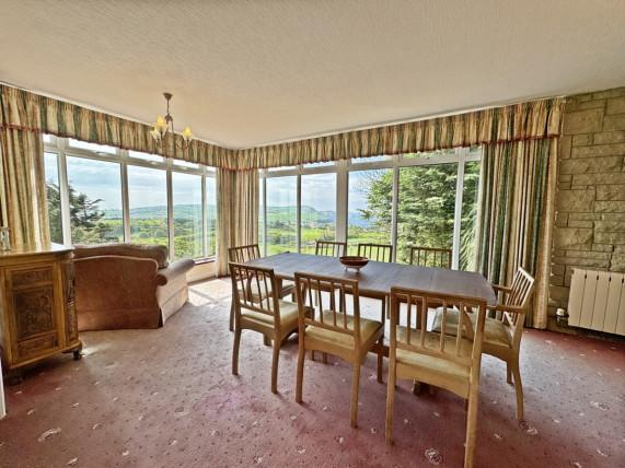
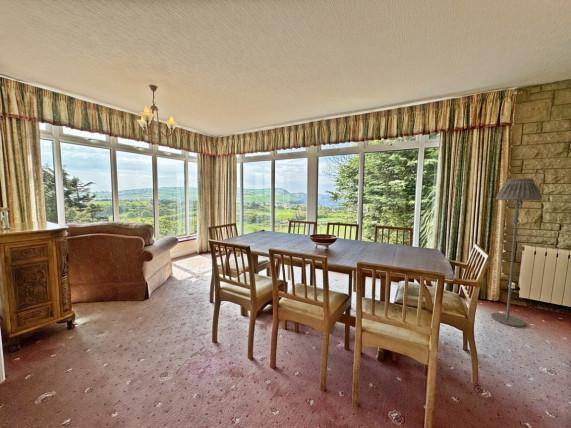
+ floor lamp [490,177,543,328]
